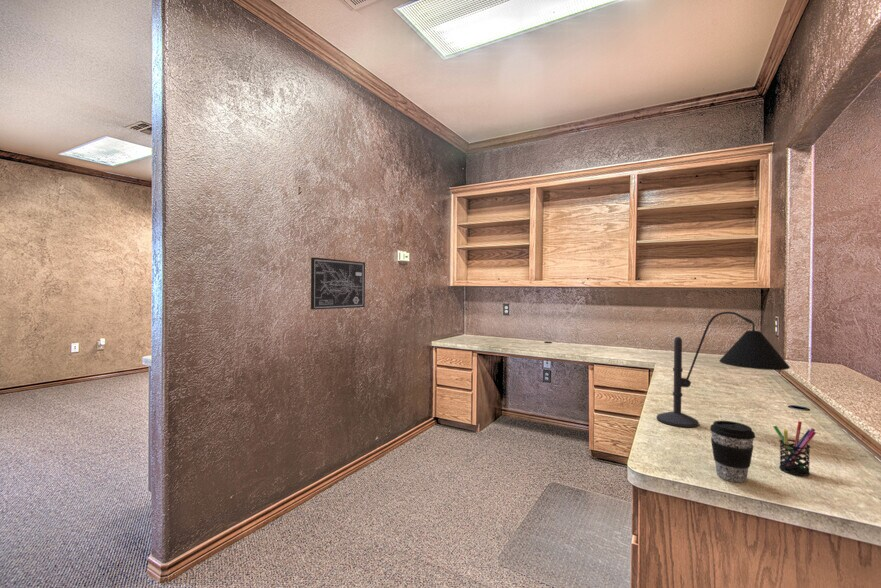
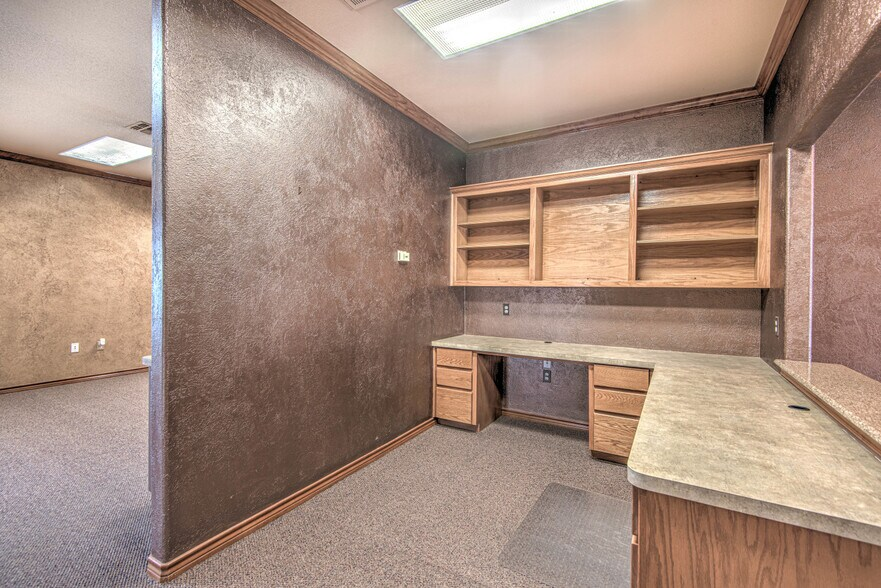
- wall art [310,256,366,311]
- desk lamp [656,311,791,428]
- pen holder [773,420,817,477]
- coffee cup [709,420,756,483]
